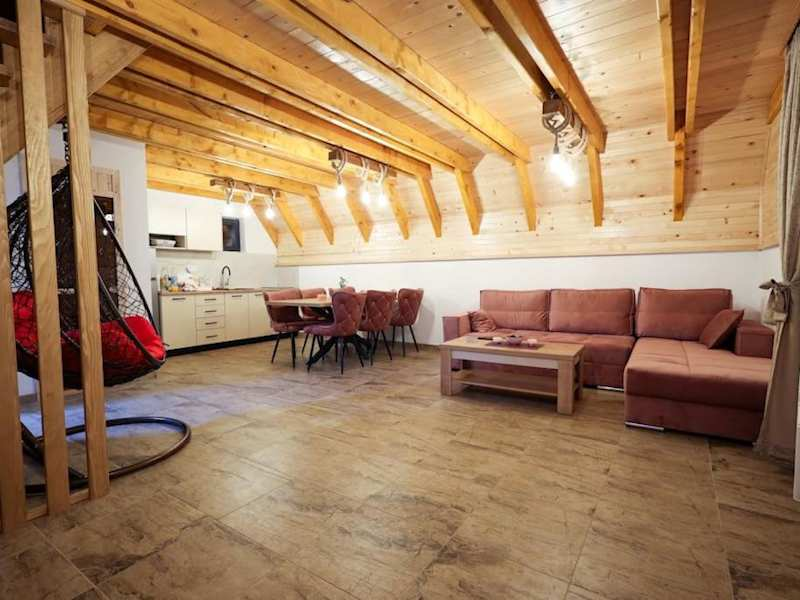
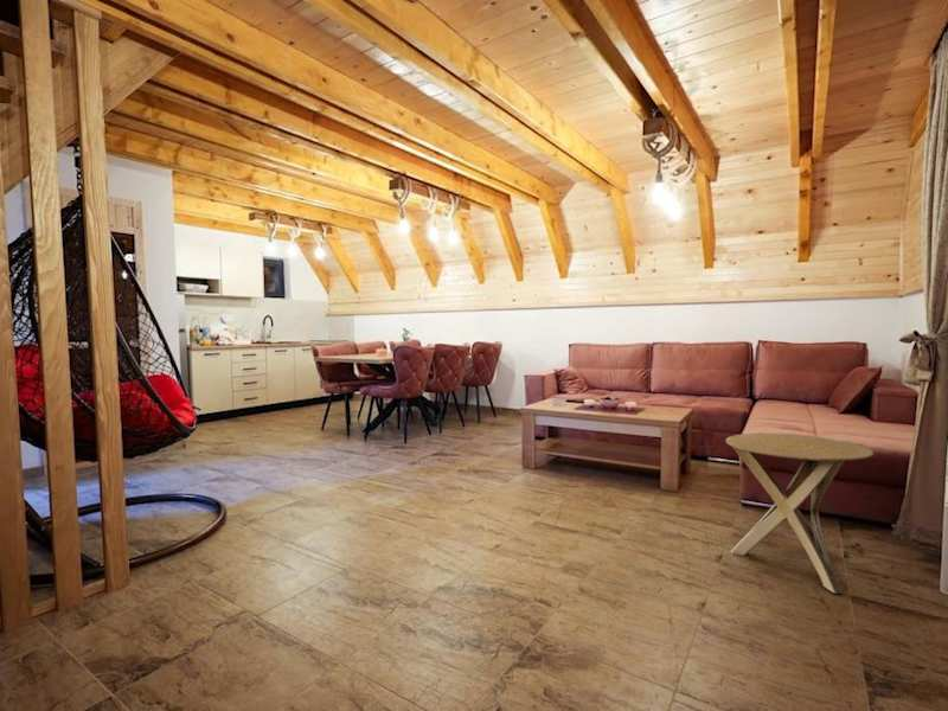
+ side table [724,431,876,595]
